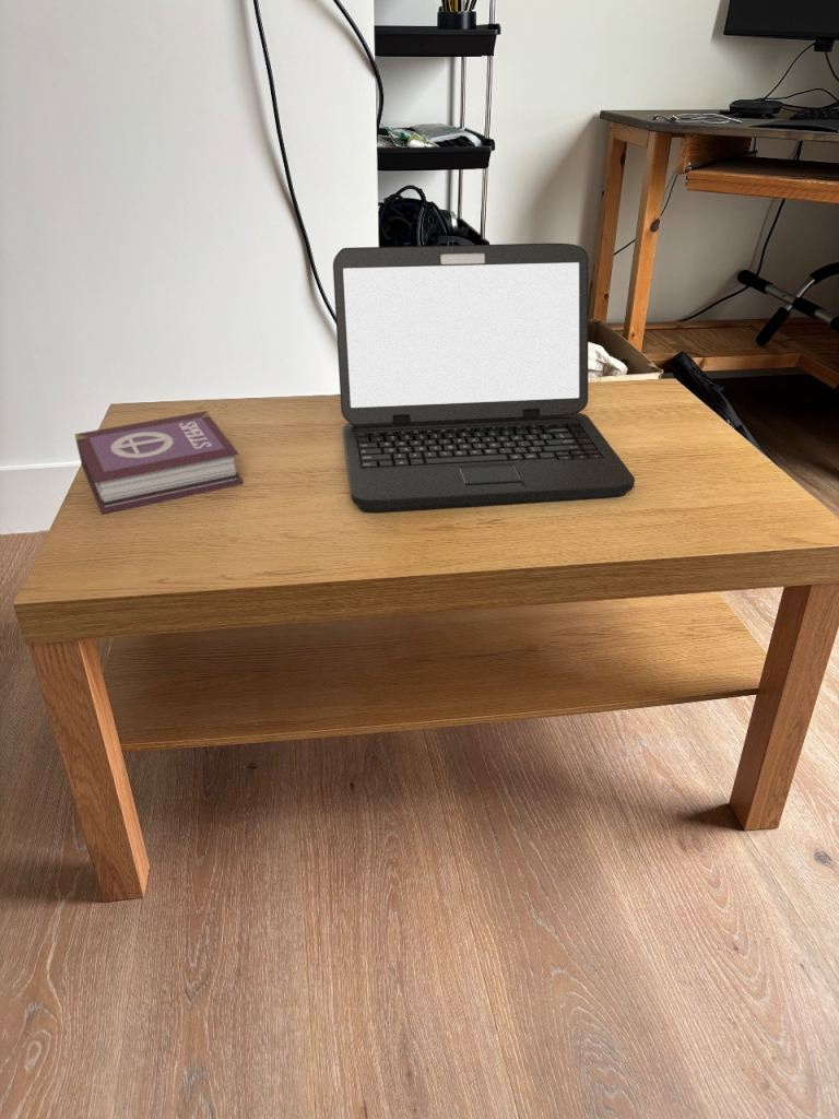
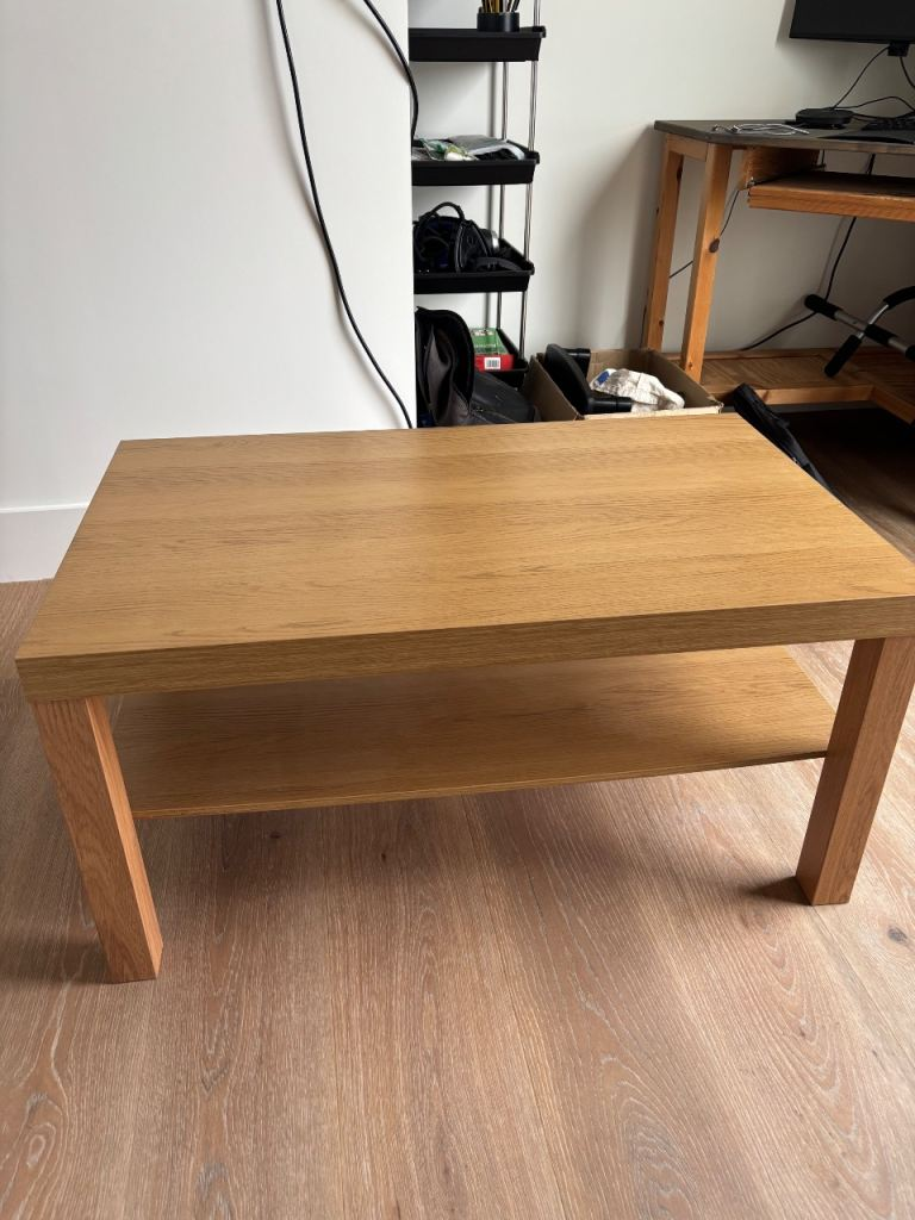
- book [73,410,244,515]
- laptop [332,243,636,514]
